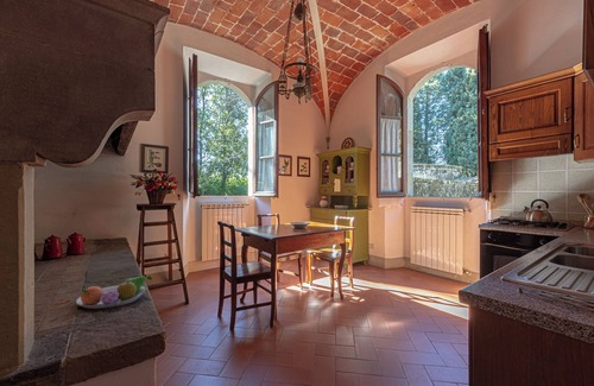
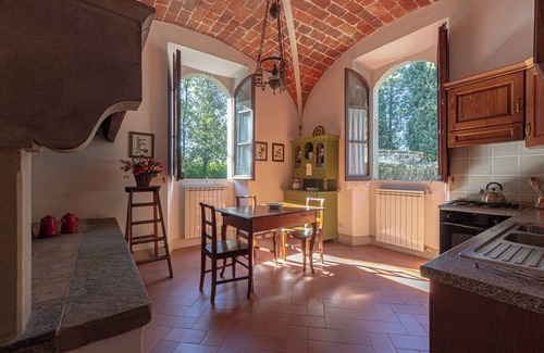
- fruit bowl [75,274,153,310]
